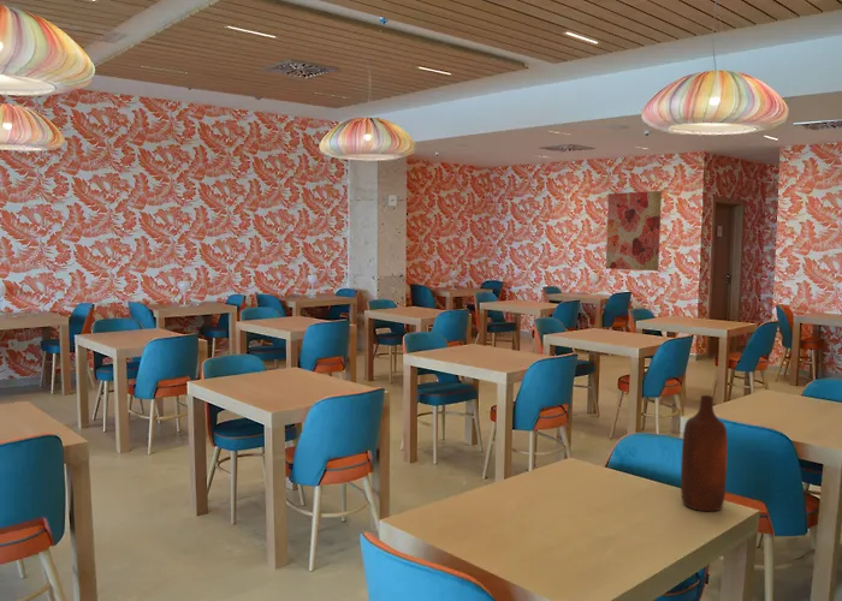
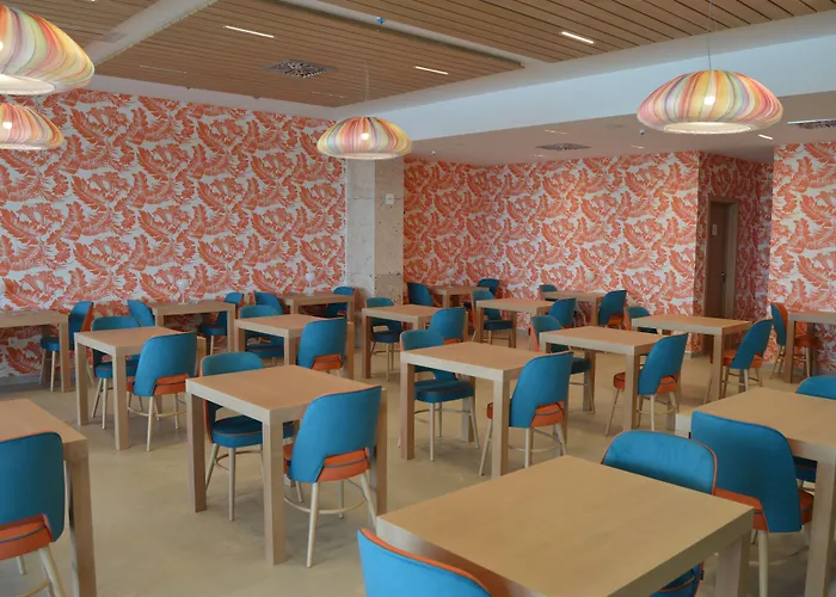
- wall art [605,190,663,272]
- bottle [680,394,729,512]
